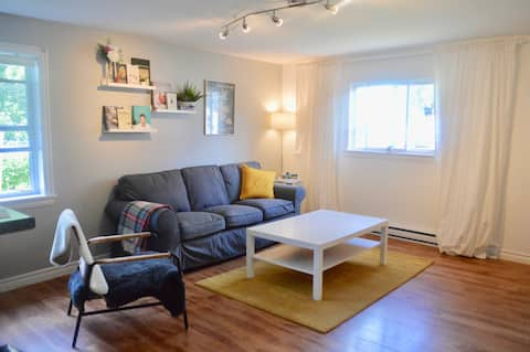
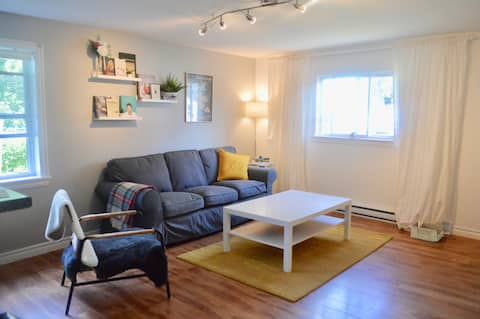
+ storage bin [409,220,445,243]
